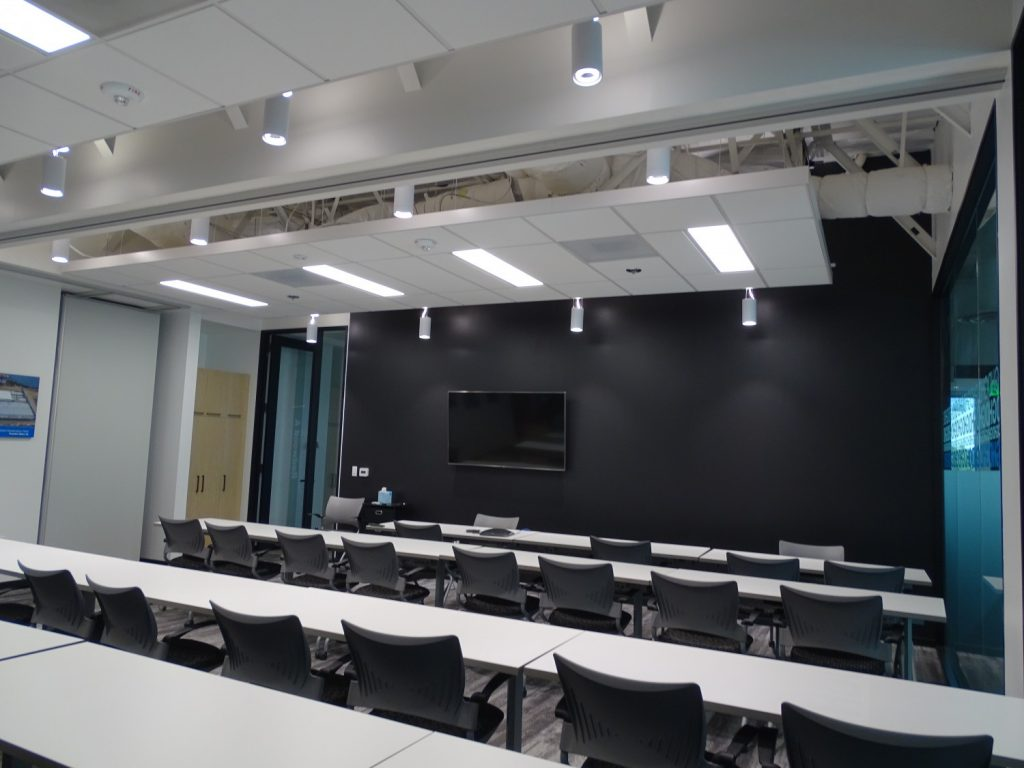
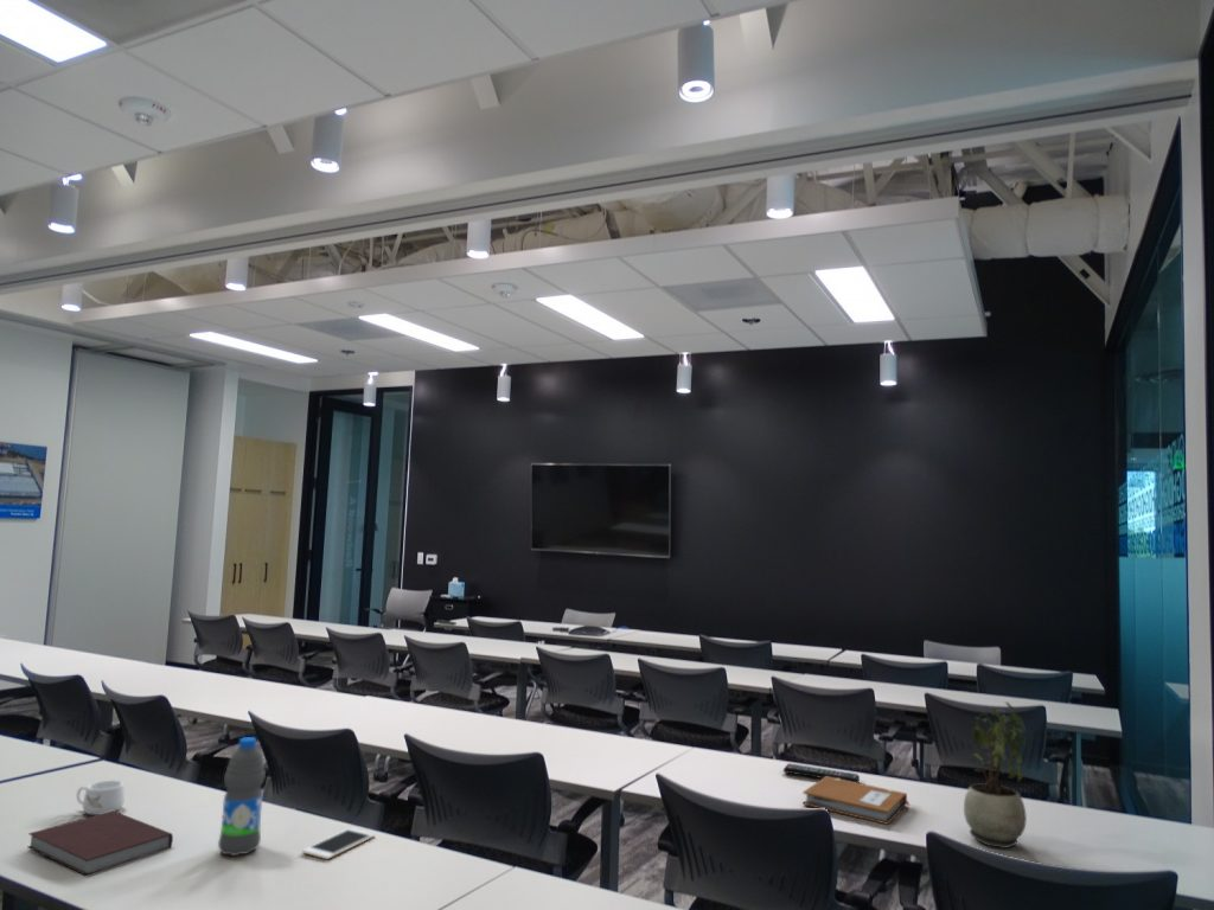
+ potted plant [963,700,1028,850]
+ notebook [26,810,174,877]
+ cell phone [301,827,376,860]
+ remote control [782,762,861,783]
+ water bottle [217,736,267,857]
+ mug [76,778,126,816]
+ notebook [801,776,912,826]
